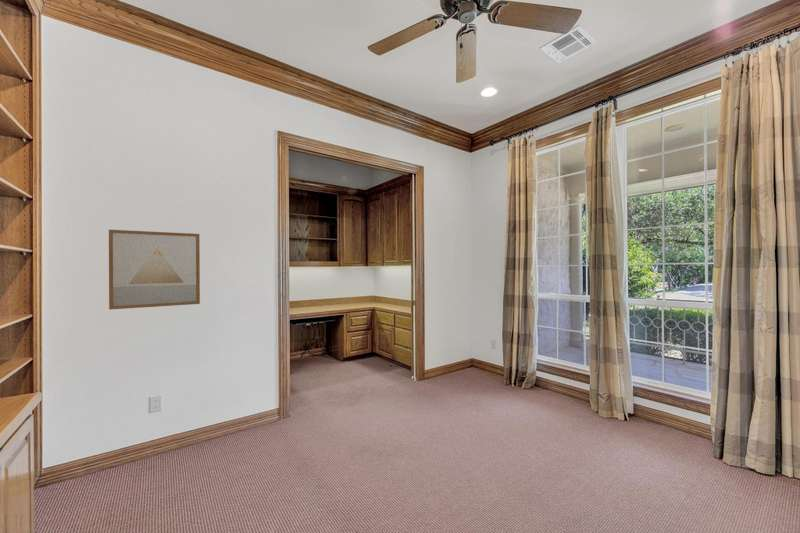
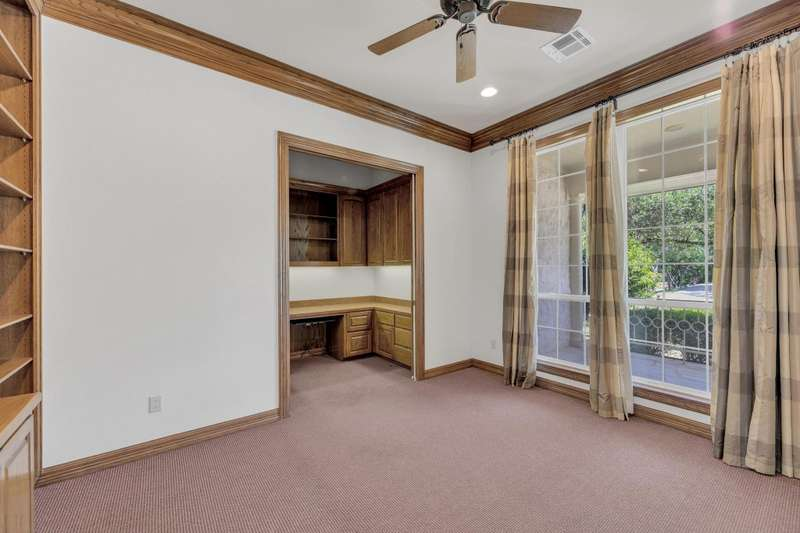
- wall art [108,229,201,311]
